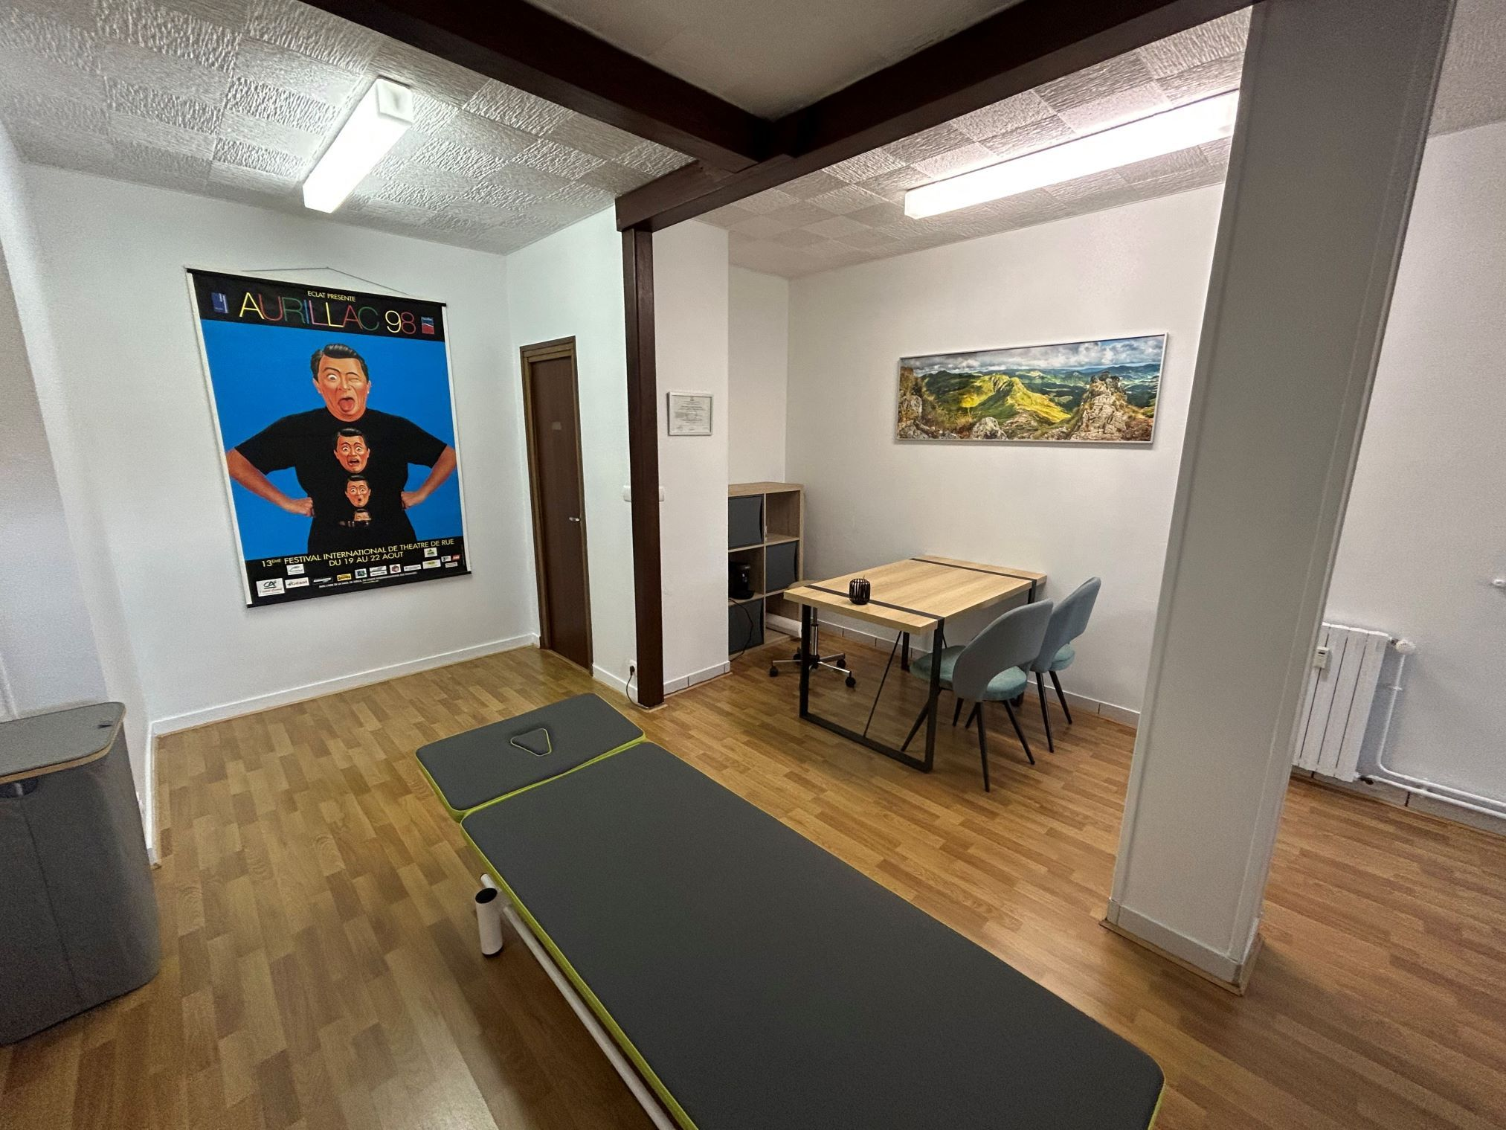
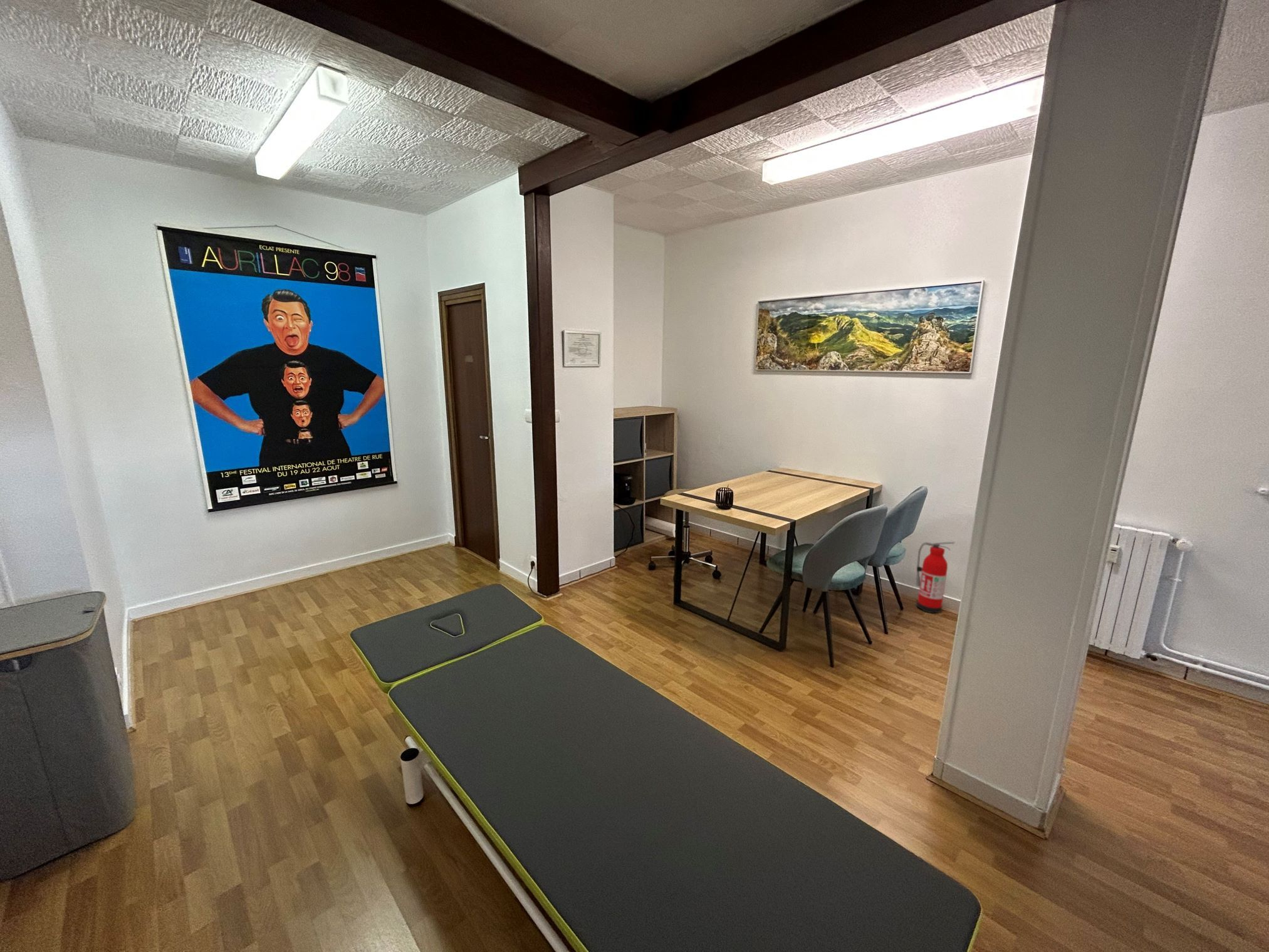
+ fire extinguisher [916,541,956,614]
